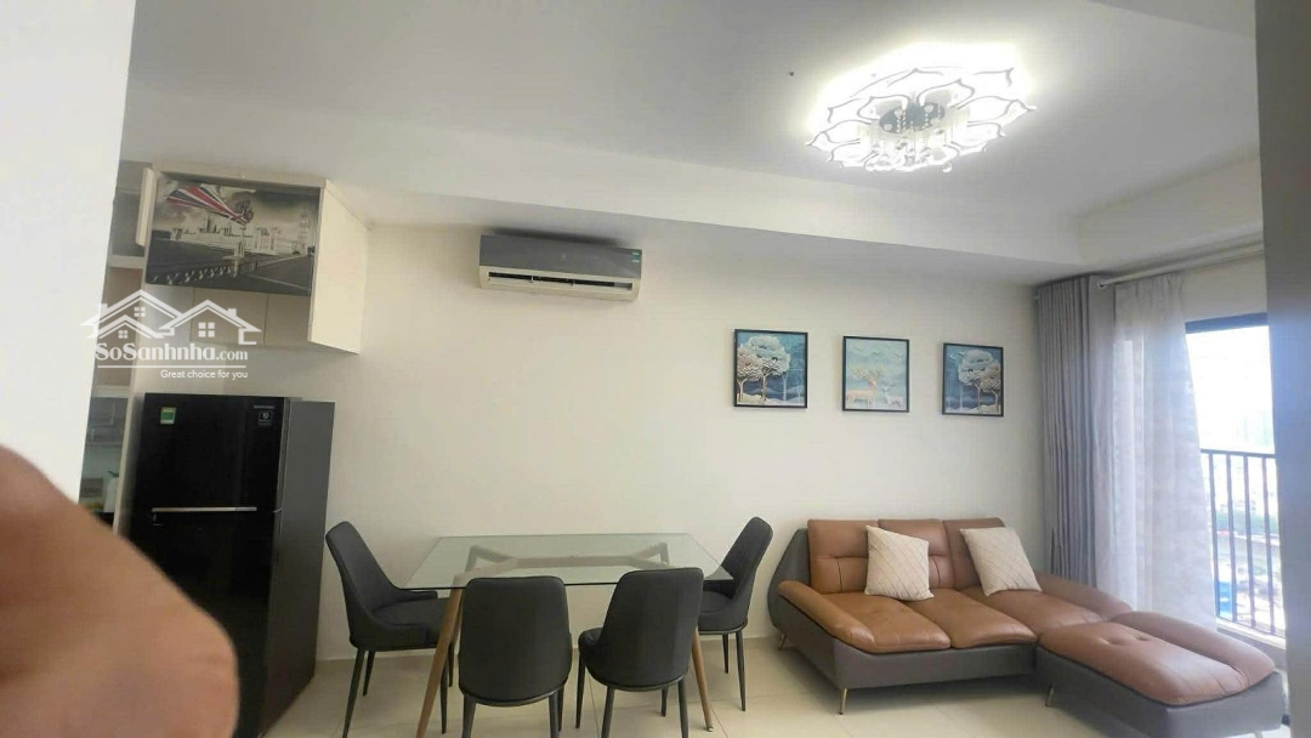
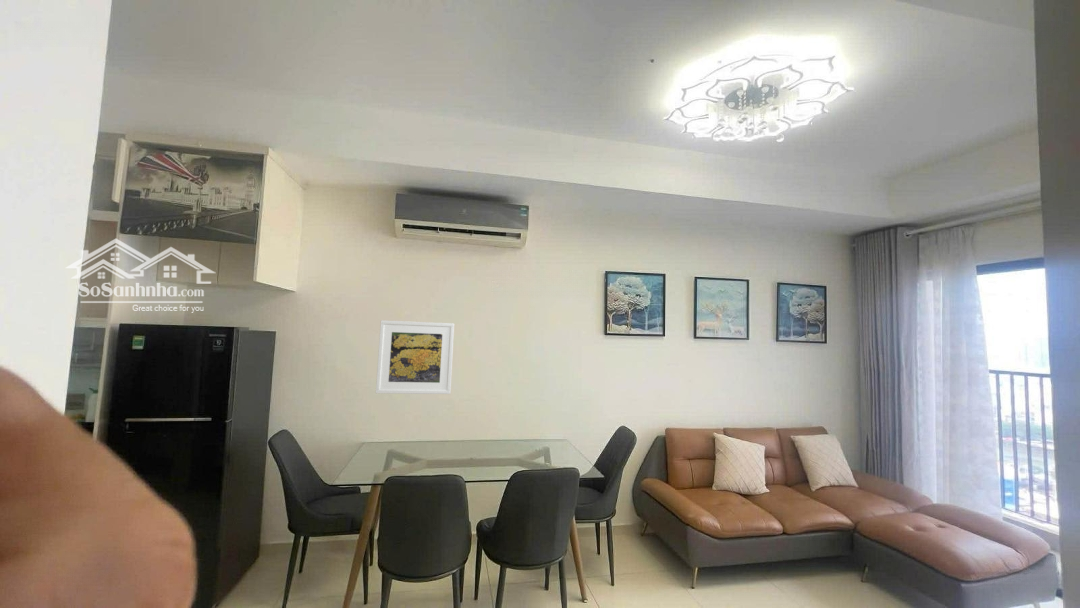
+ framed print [375,319,455,395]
